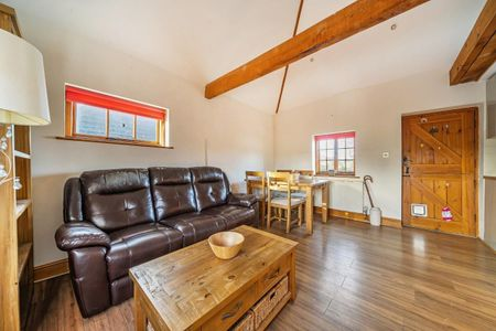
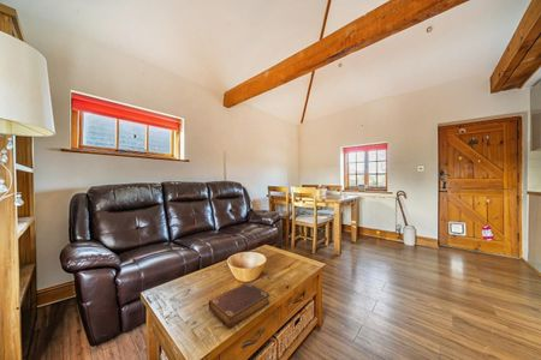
+ book [207,281,272,329]
